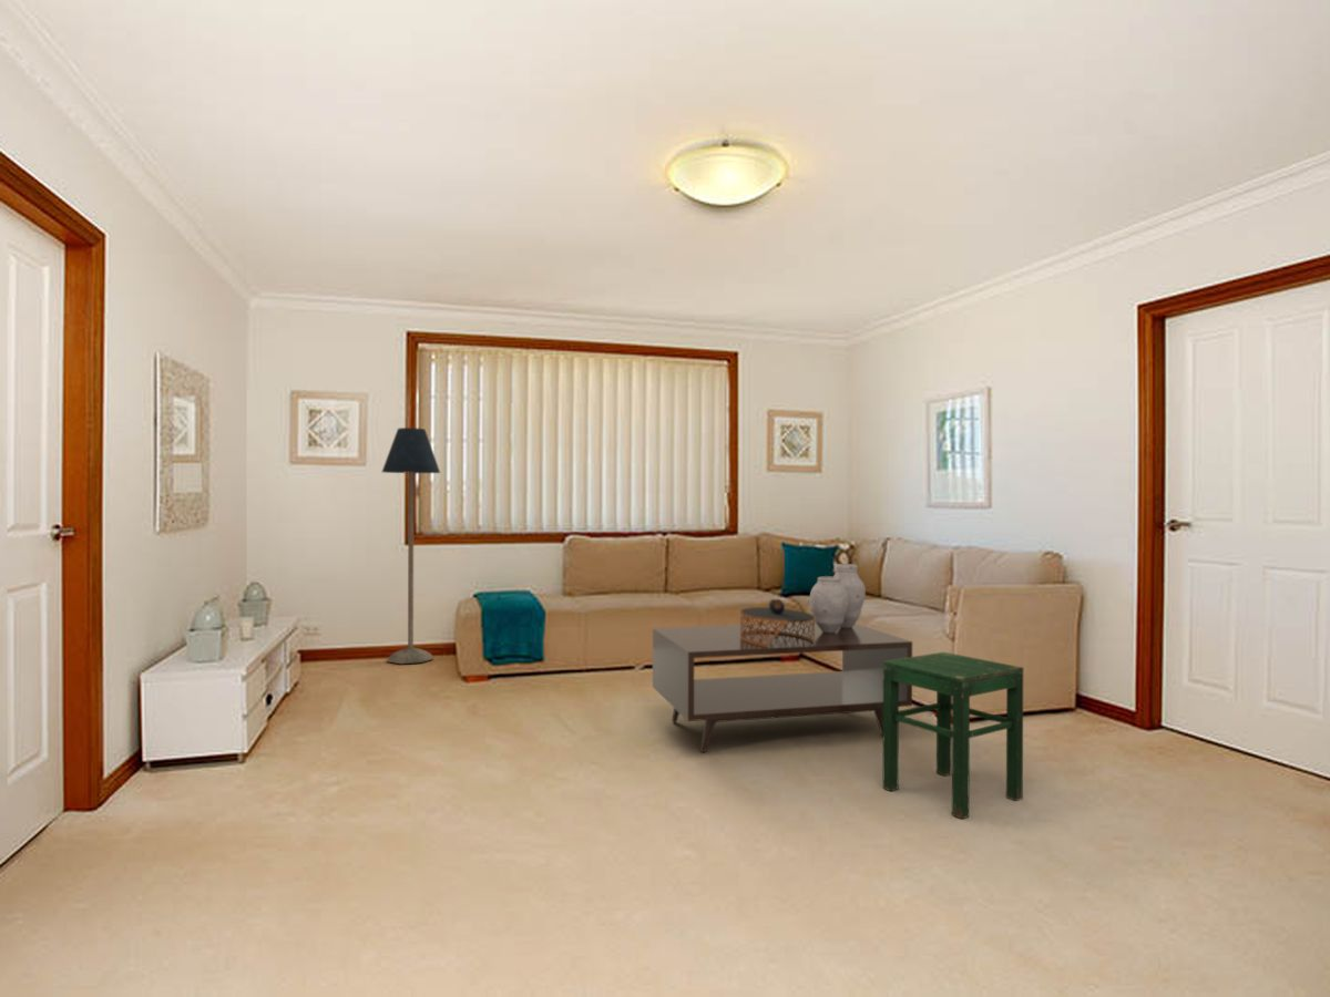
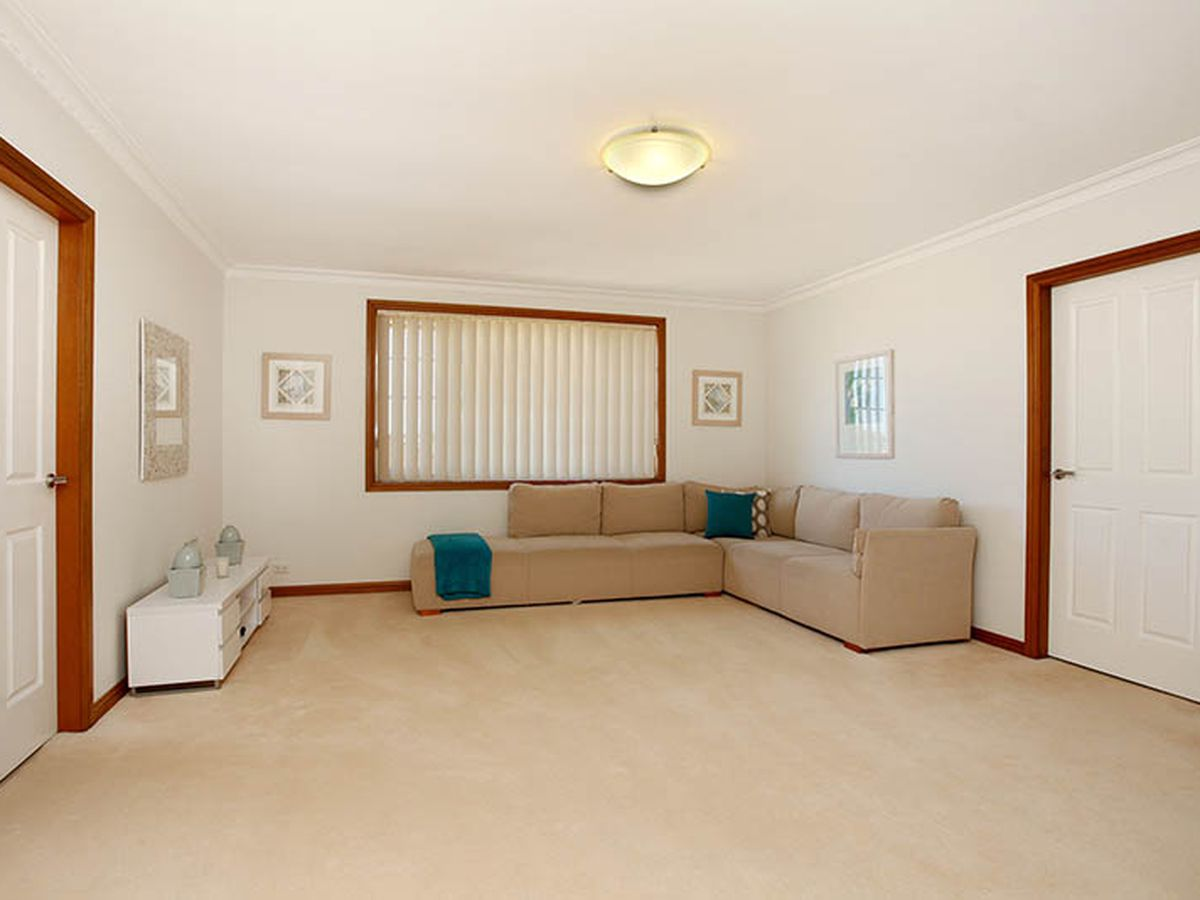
- stool [881,651,1024,820]
- coffee table [652,621,913,753]
- floor lamp [381,426,441,665]
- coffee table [739,598,815,647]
- vase [809,563,867,634]
